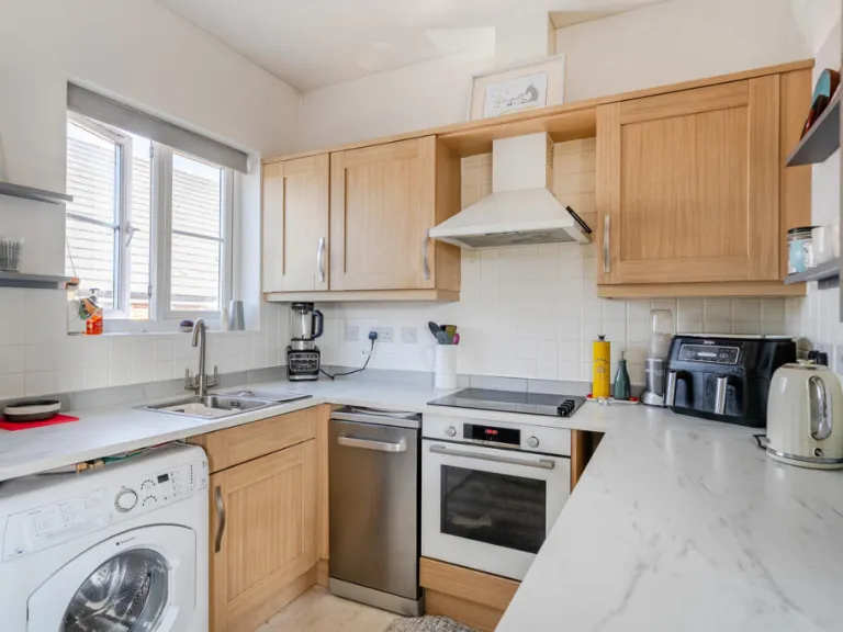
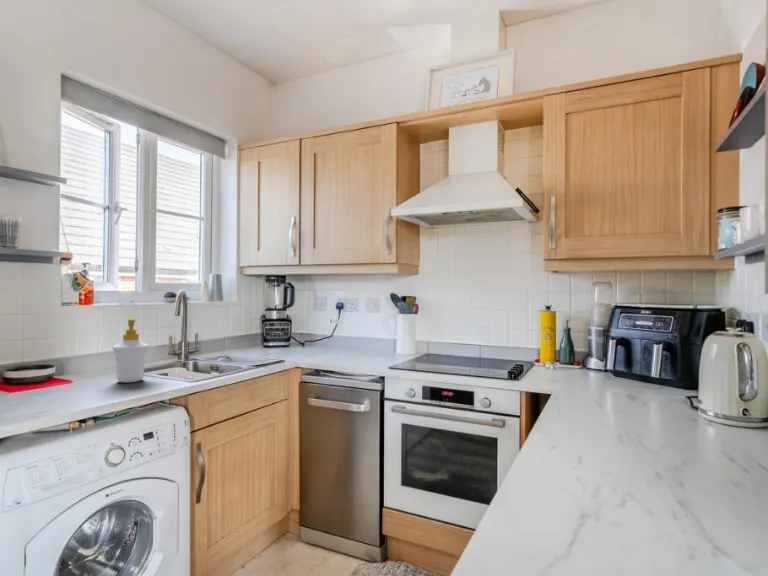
+ soap bottle [111,317,150,384]
